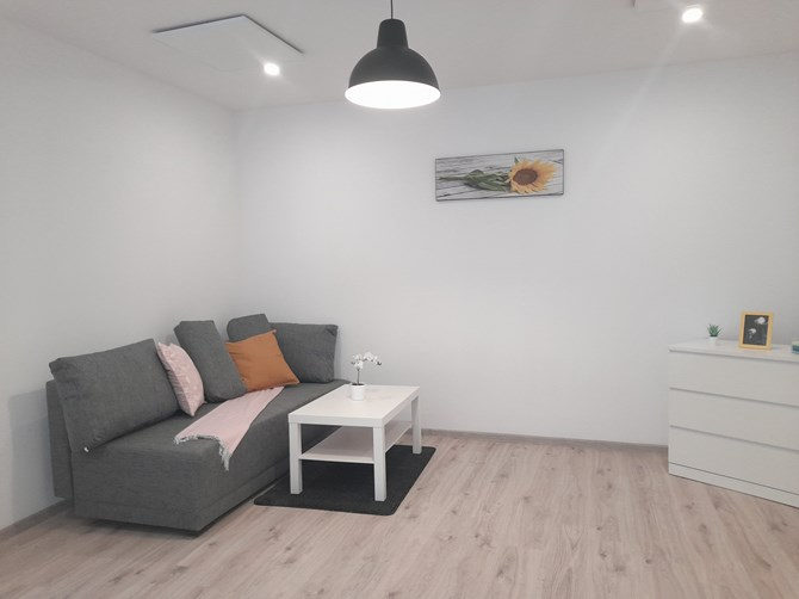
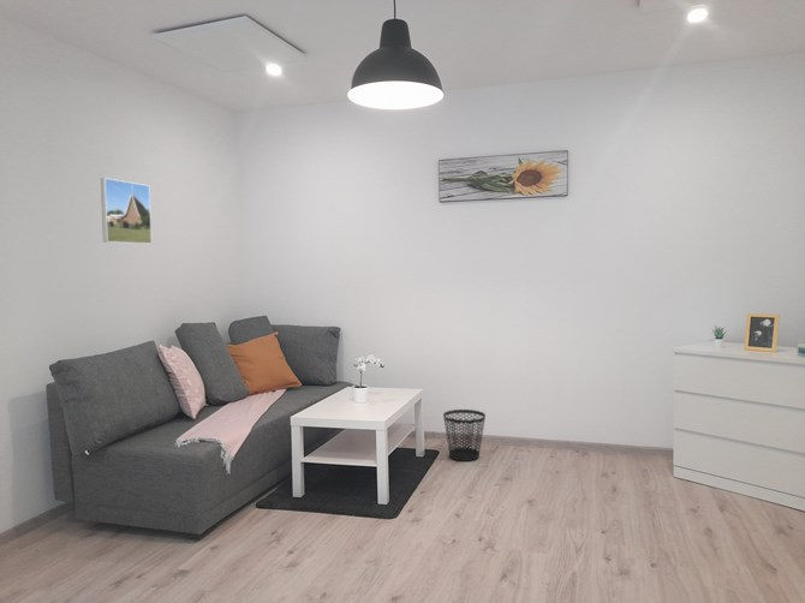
+ wastebasket [442,408,487,462]
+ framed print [100,177,153,245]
